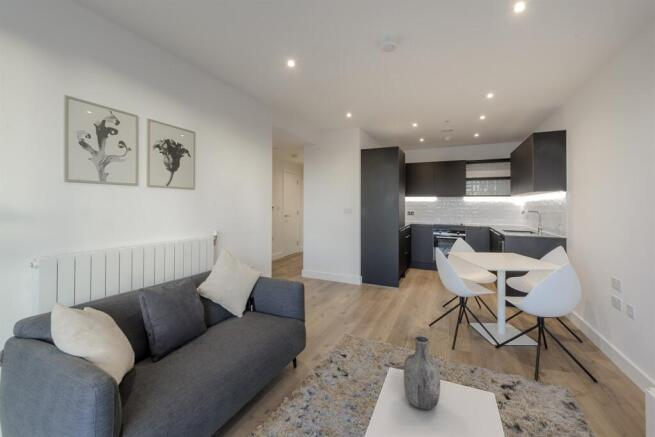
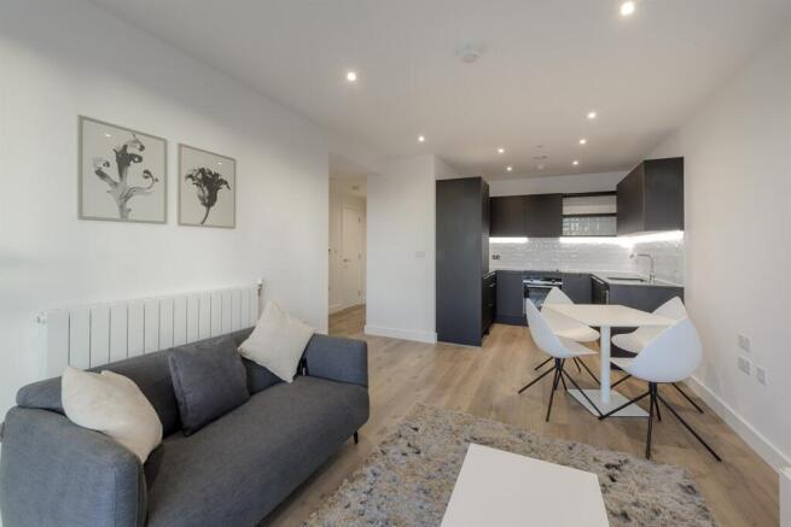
- vase [403,335,441,410]
